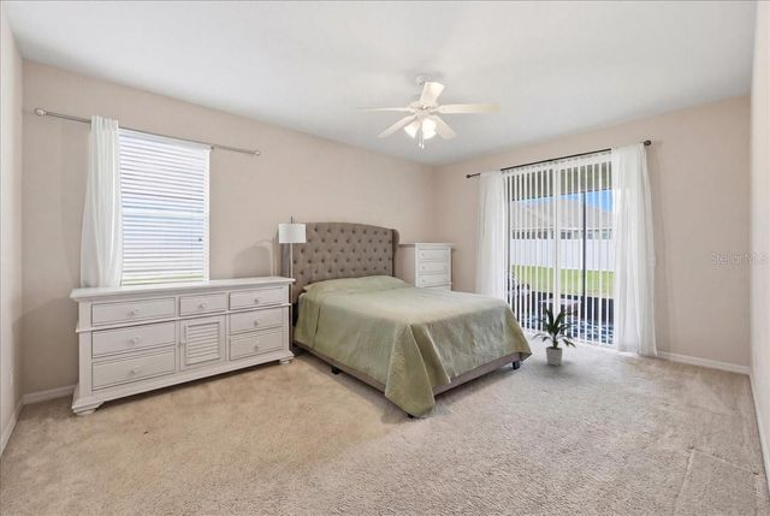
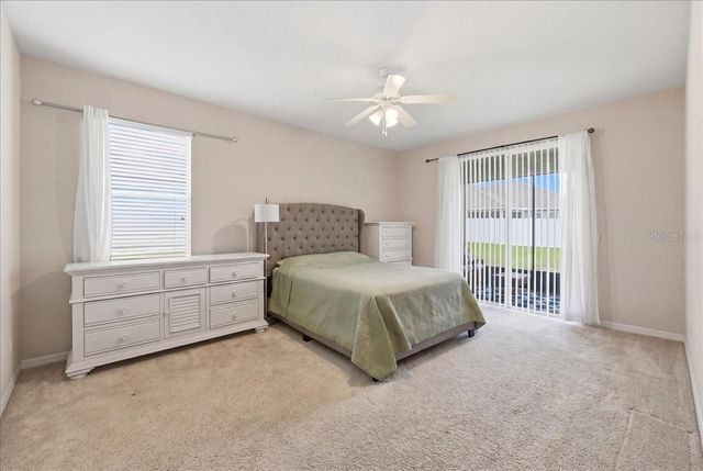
- indoor plant [531,304,578,367]
